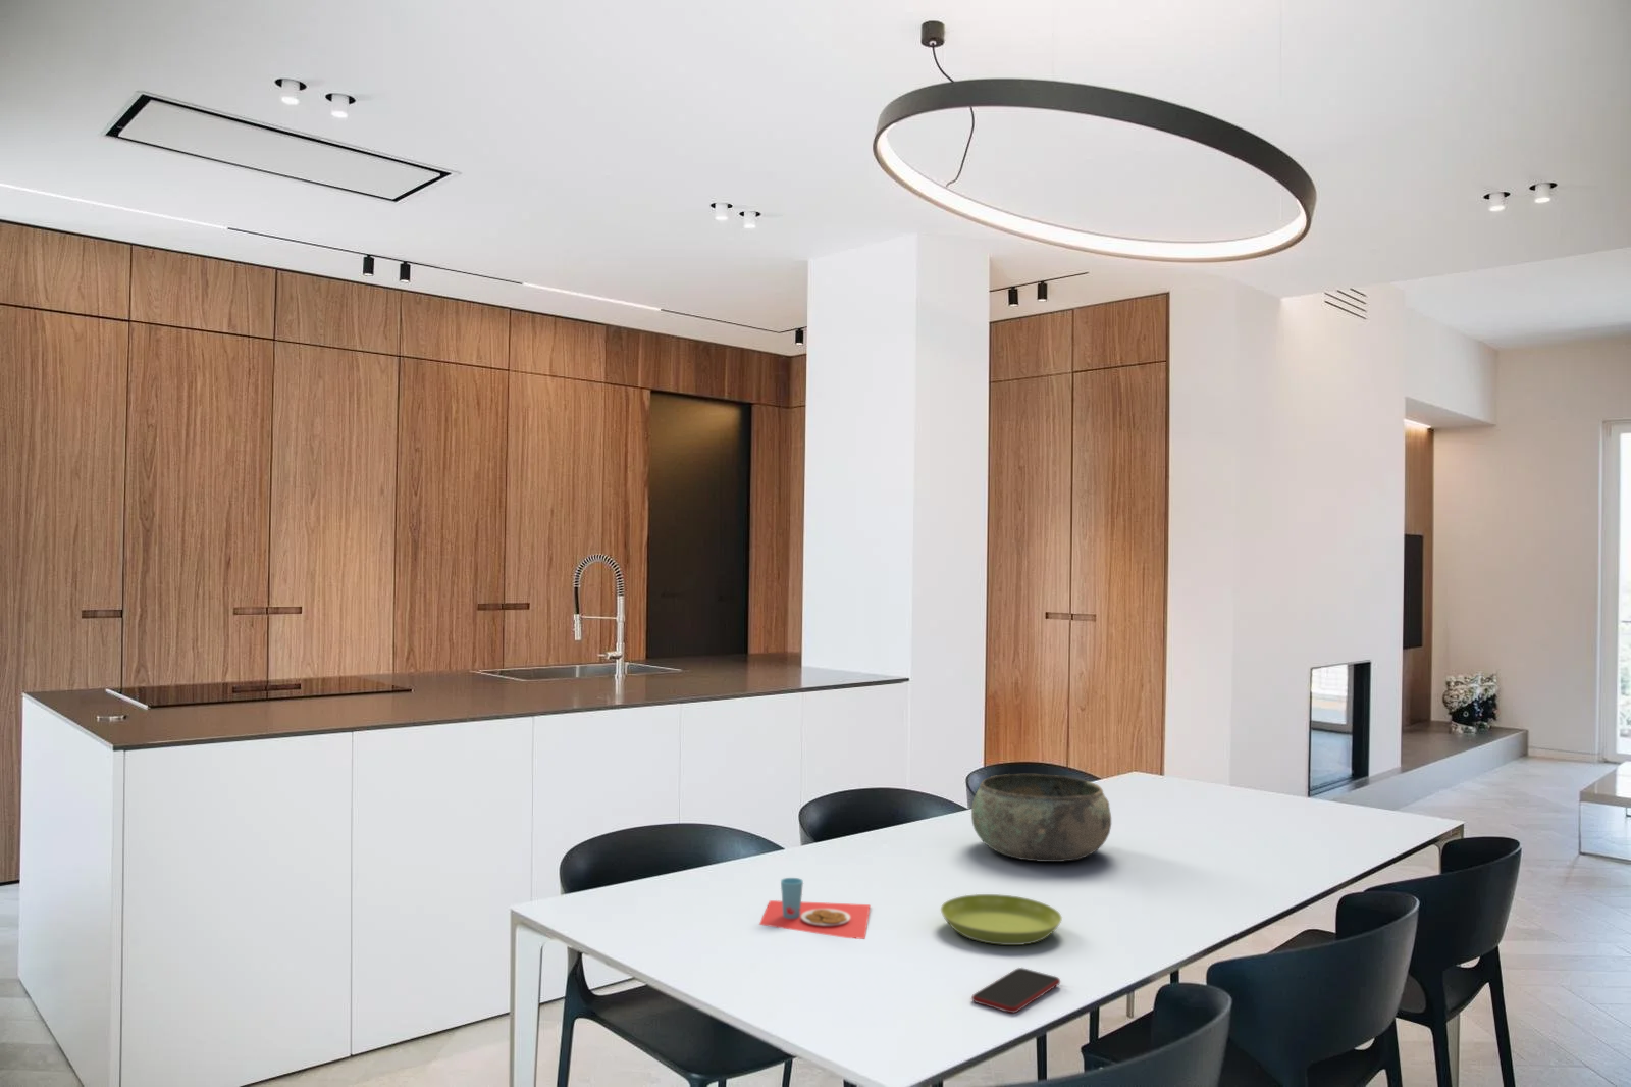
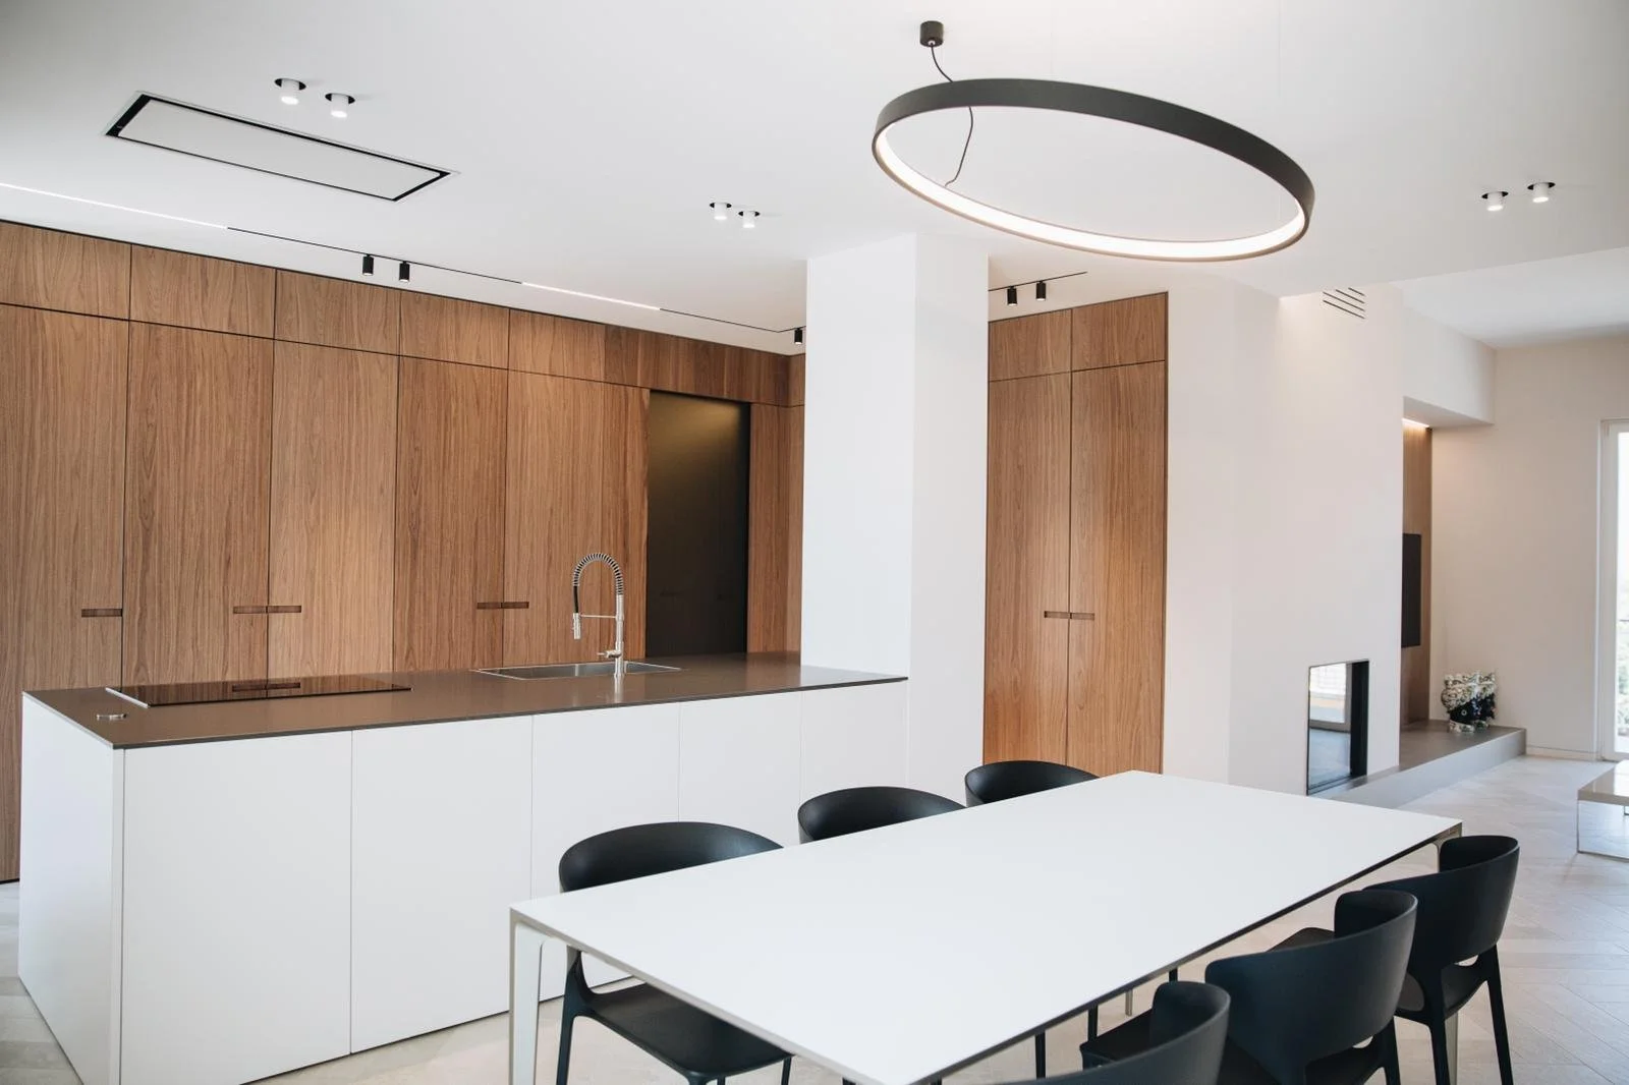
- smartphone [970,967,1061,1013]
- placemat [758,877,872,940]
- bowl [970,773,1112,863]
- saucer [940,893,1063,946]
